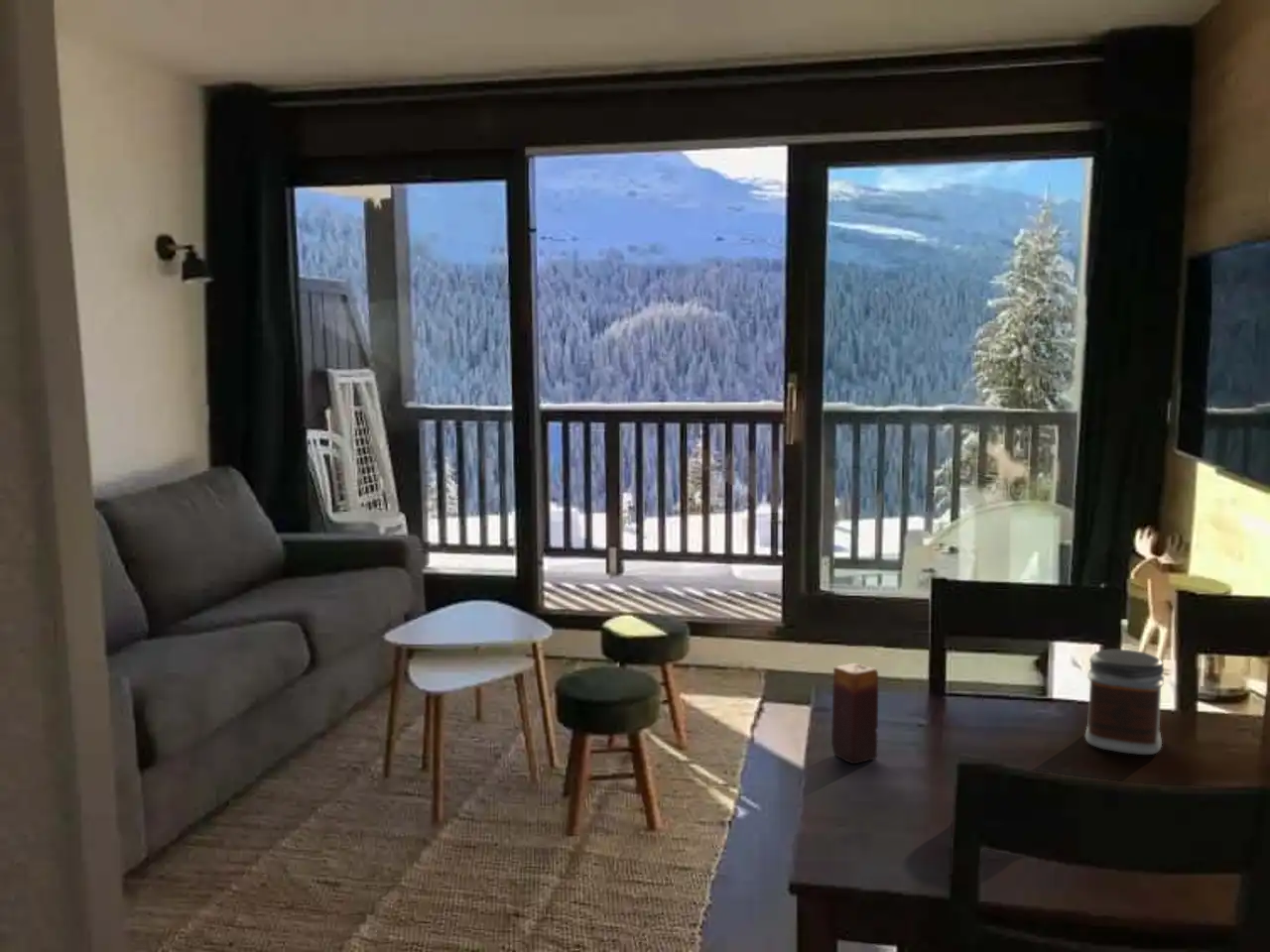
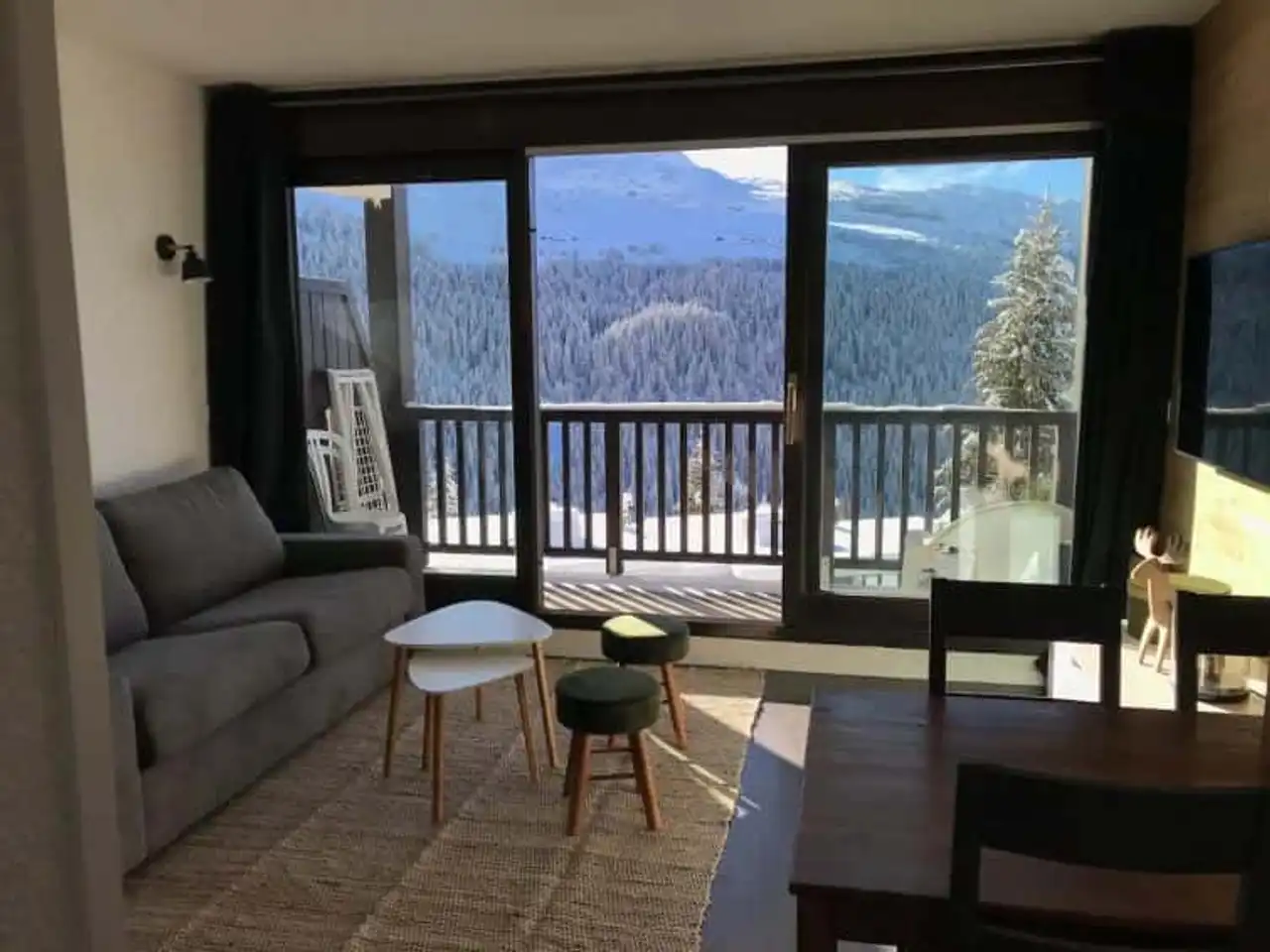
- candle [830,662,879,765]
- jar [1084,649,1165,756]
